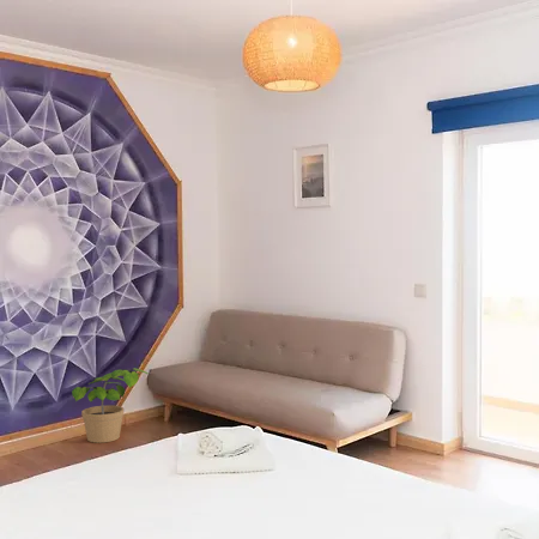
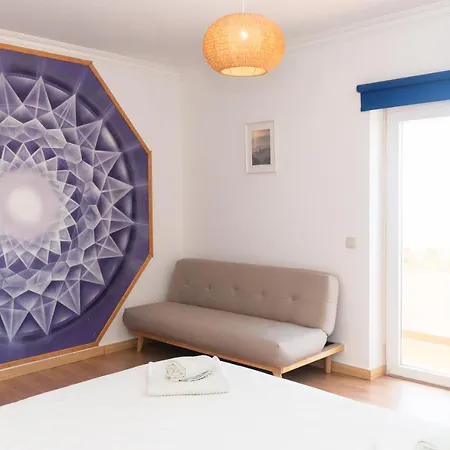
- potted plant [71,368,150,444]
